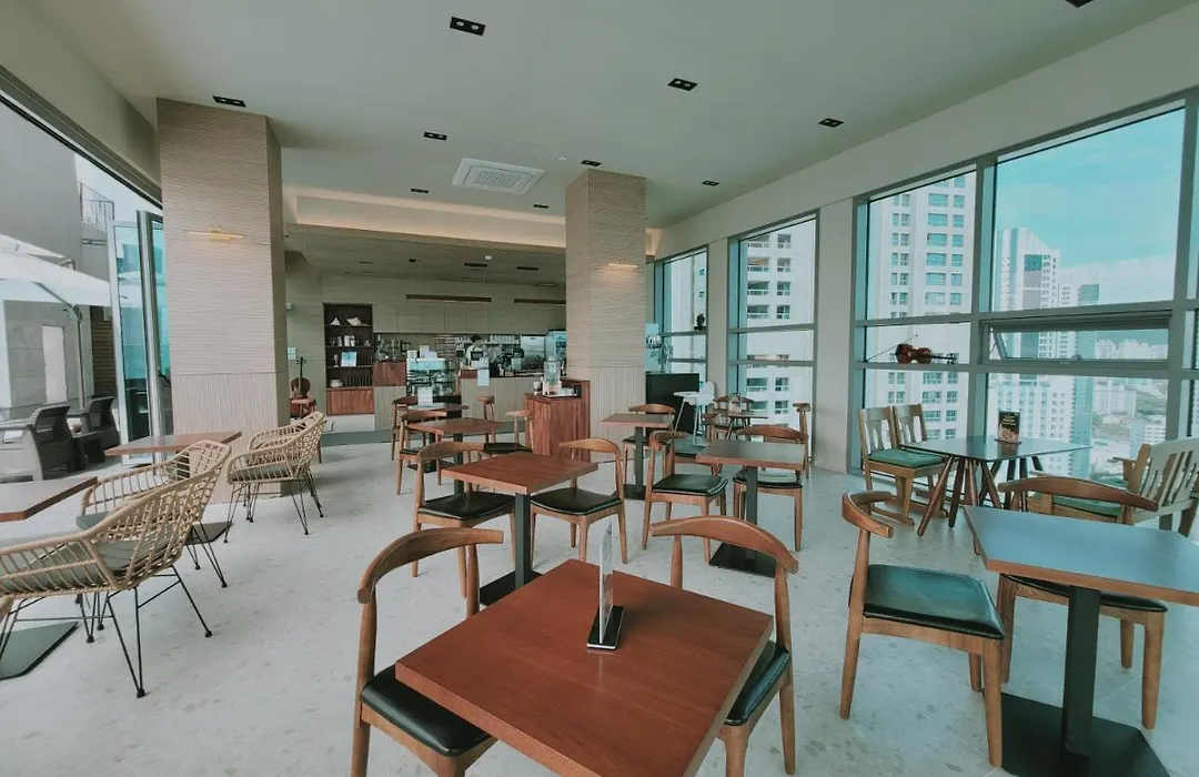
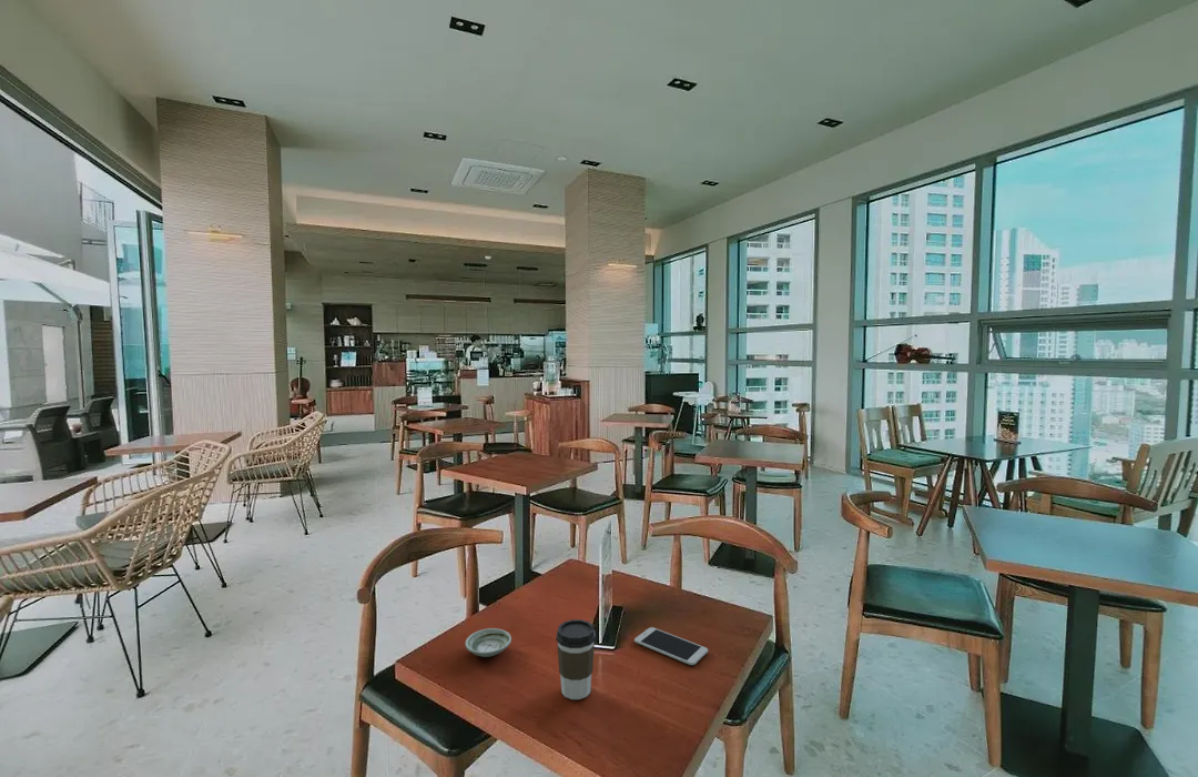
+ coffee cup [555,618,597,700]
+ smartphone [633,626,709,666]
+ saucer [464,627,512,658]
